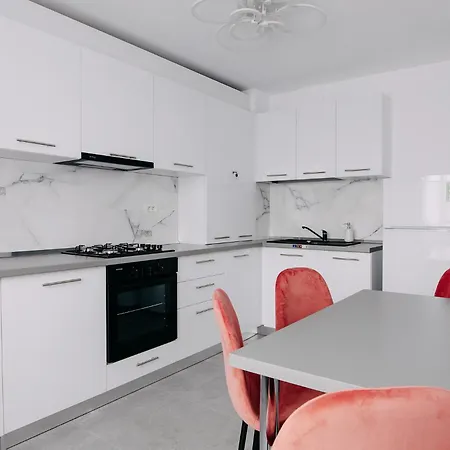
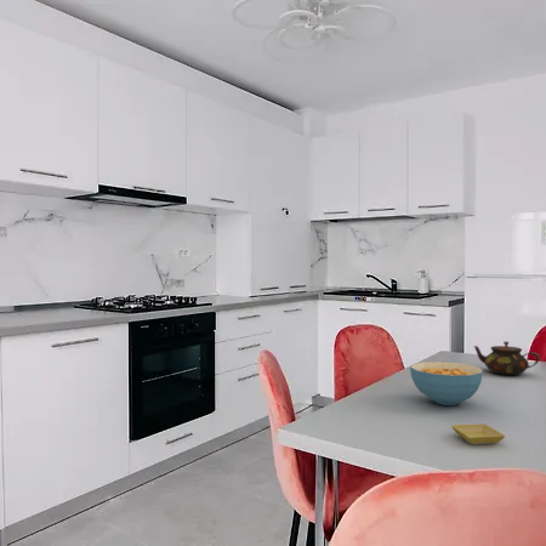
+ teapot [473,340,541,376]
+ saucer [450,422,506,445]
+ cereal bowl [409,360,484,406]
